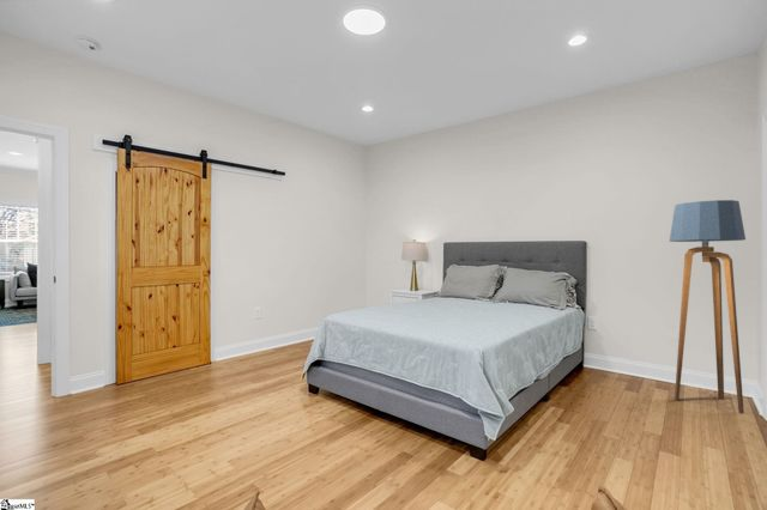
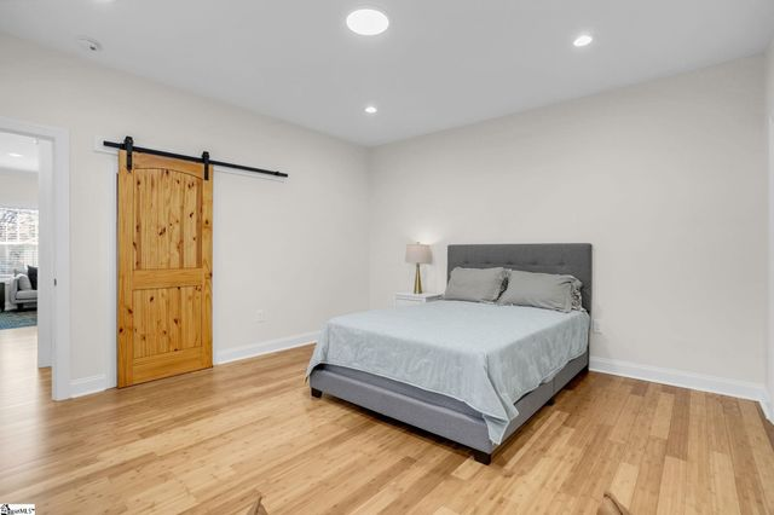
- floor lamp [669,199,747,414]
